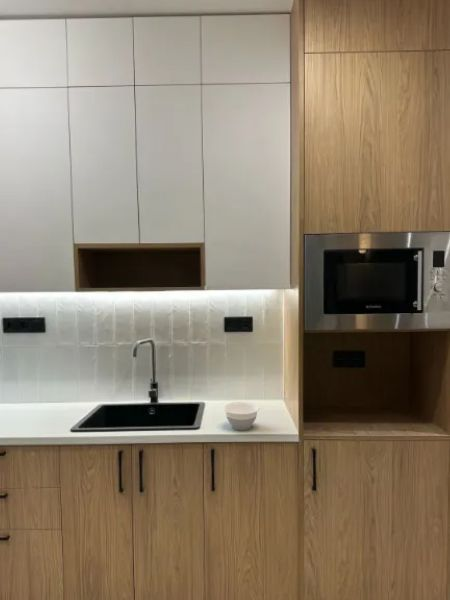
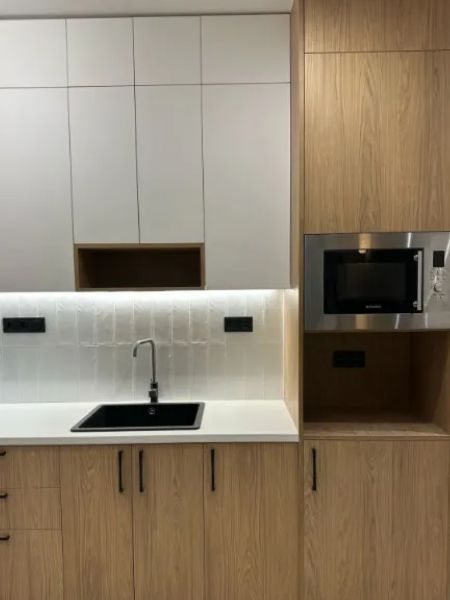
- bowl [222,401,260,431]
